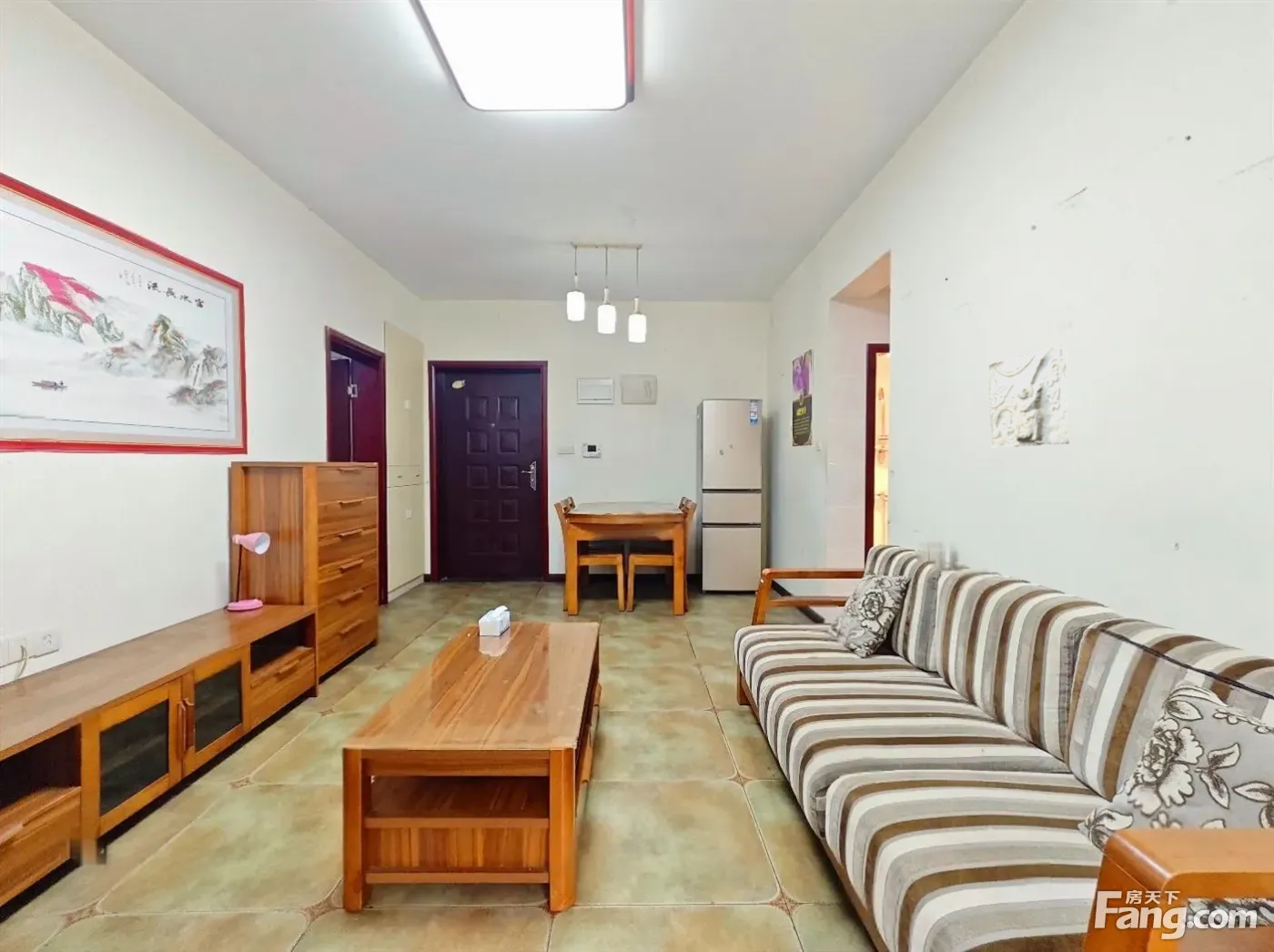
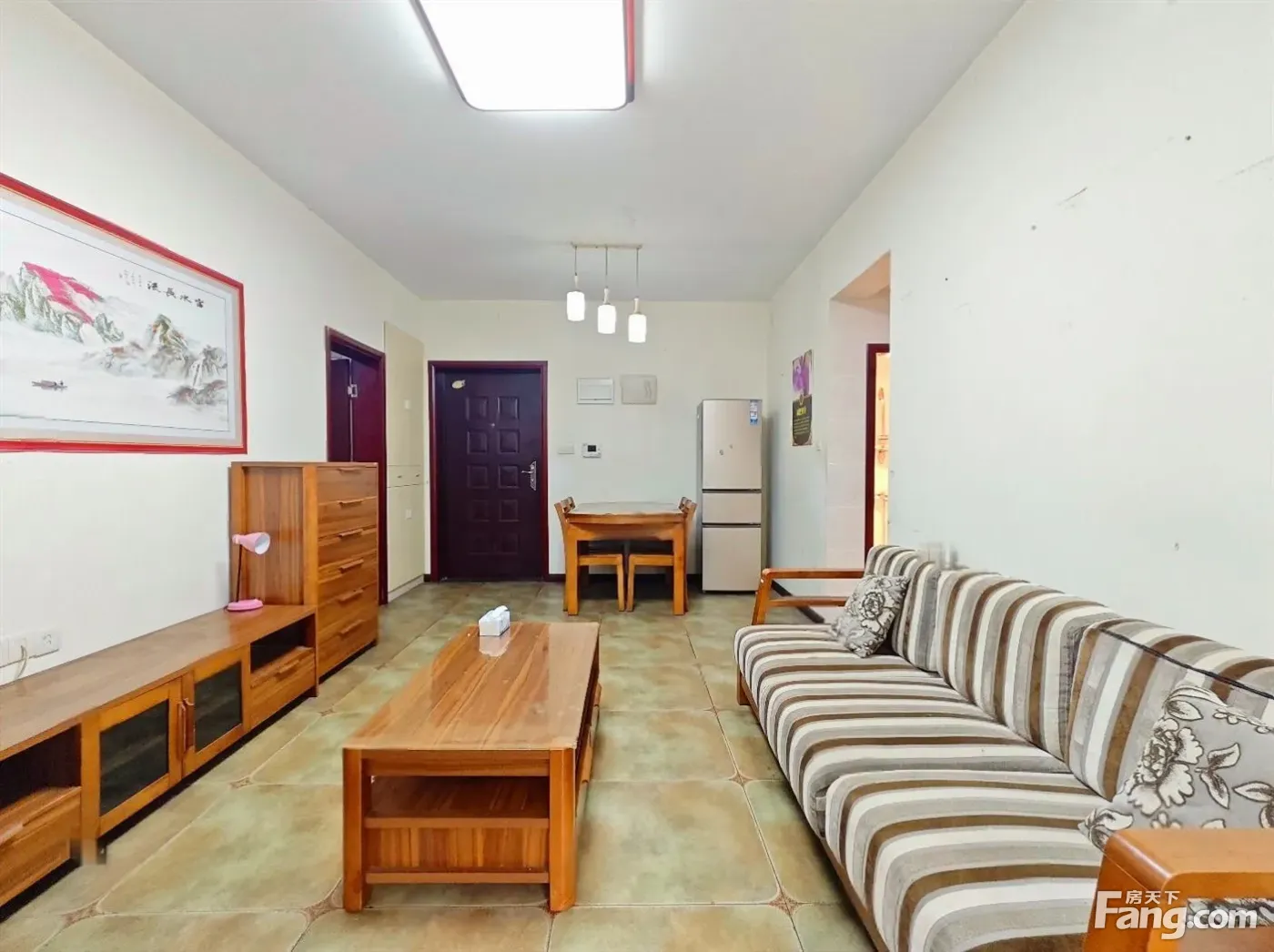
- relief sculpture [987,344,1070,448]
